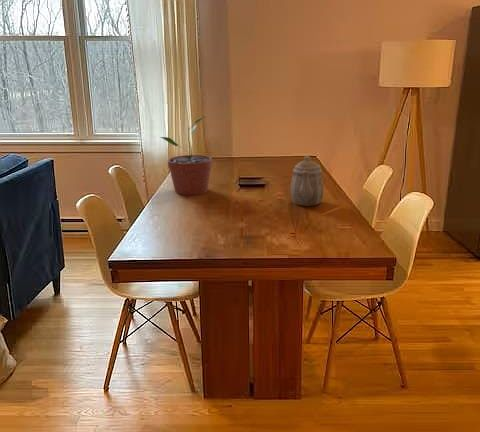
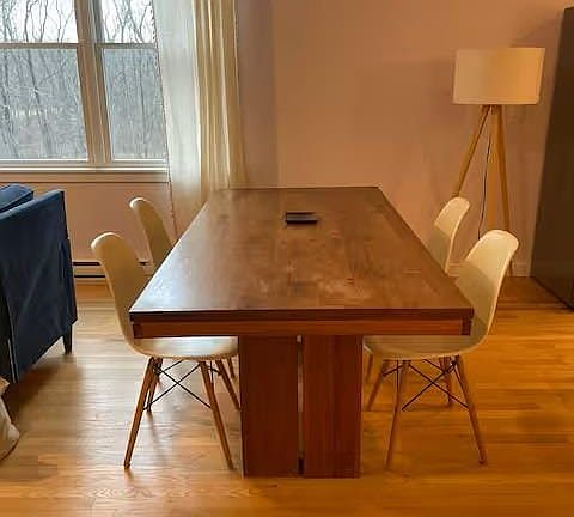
- potted plant [159,115,213,196]
- teapot [290,155,324,207]
